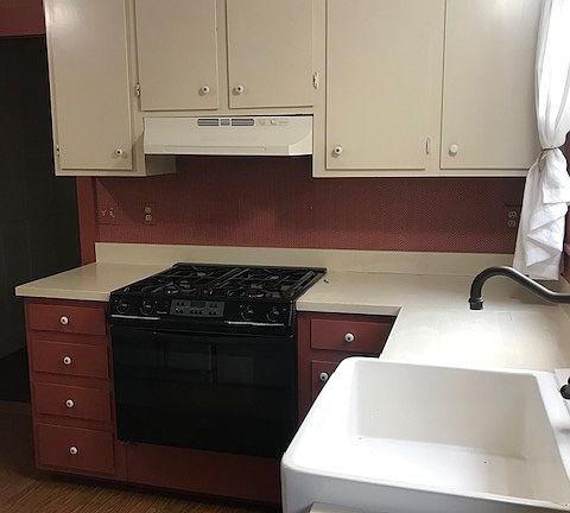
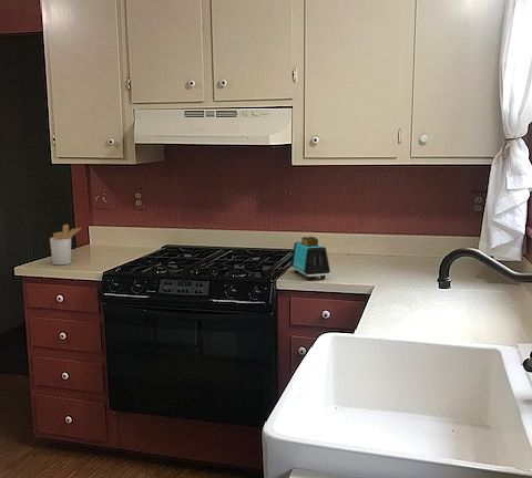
+ toaster [289,236,331,281]
+ utensil holder [49,224,82,266]
